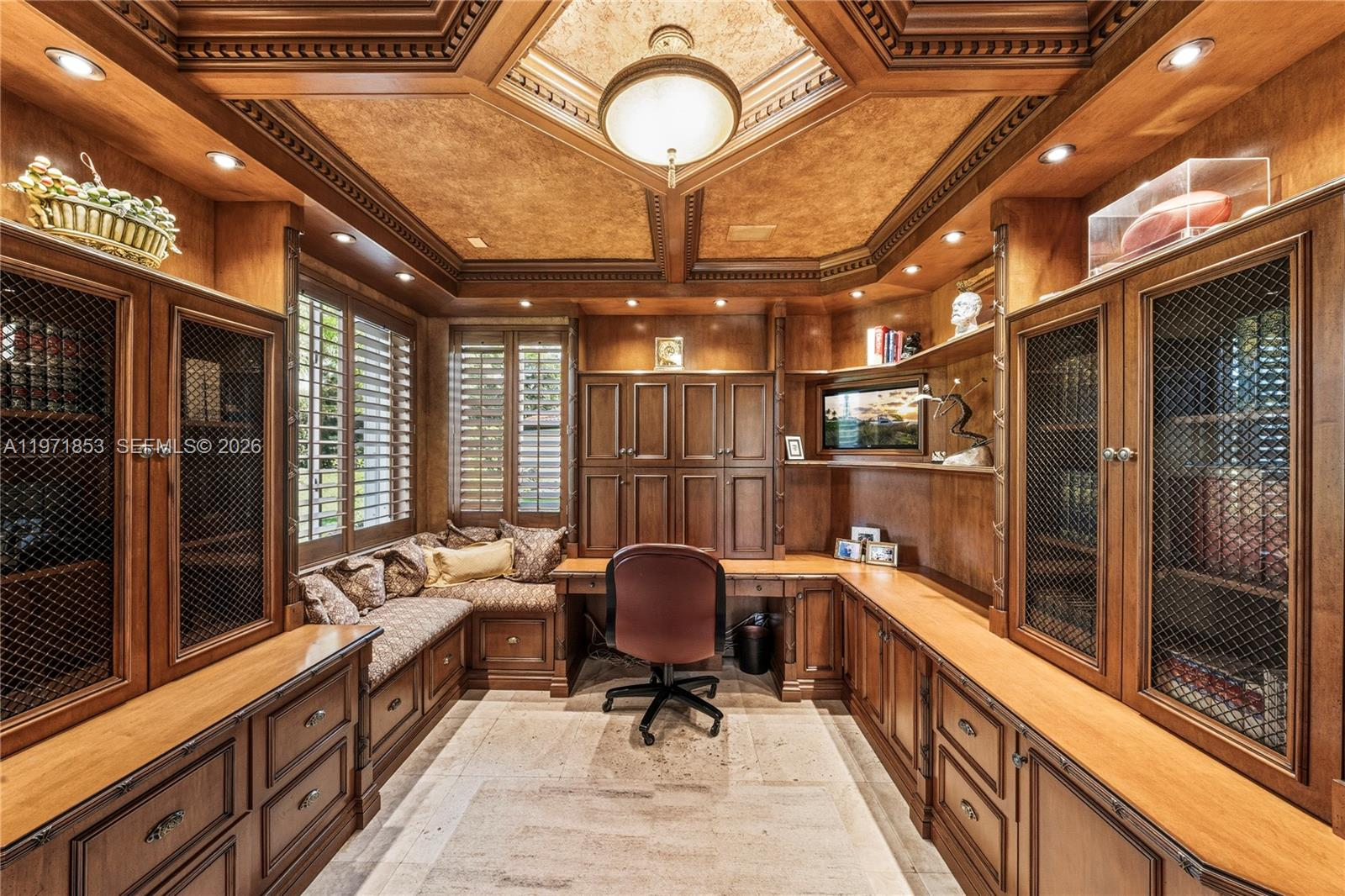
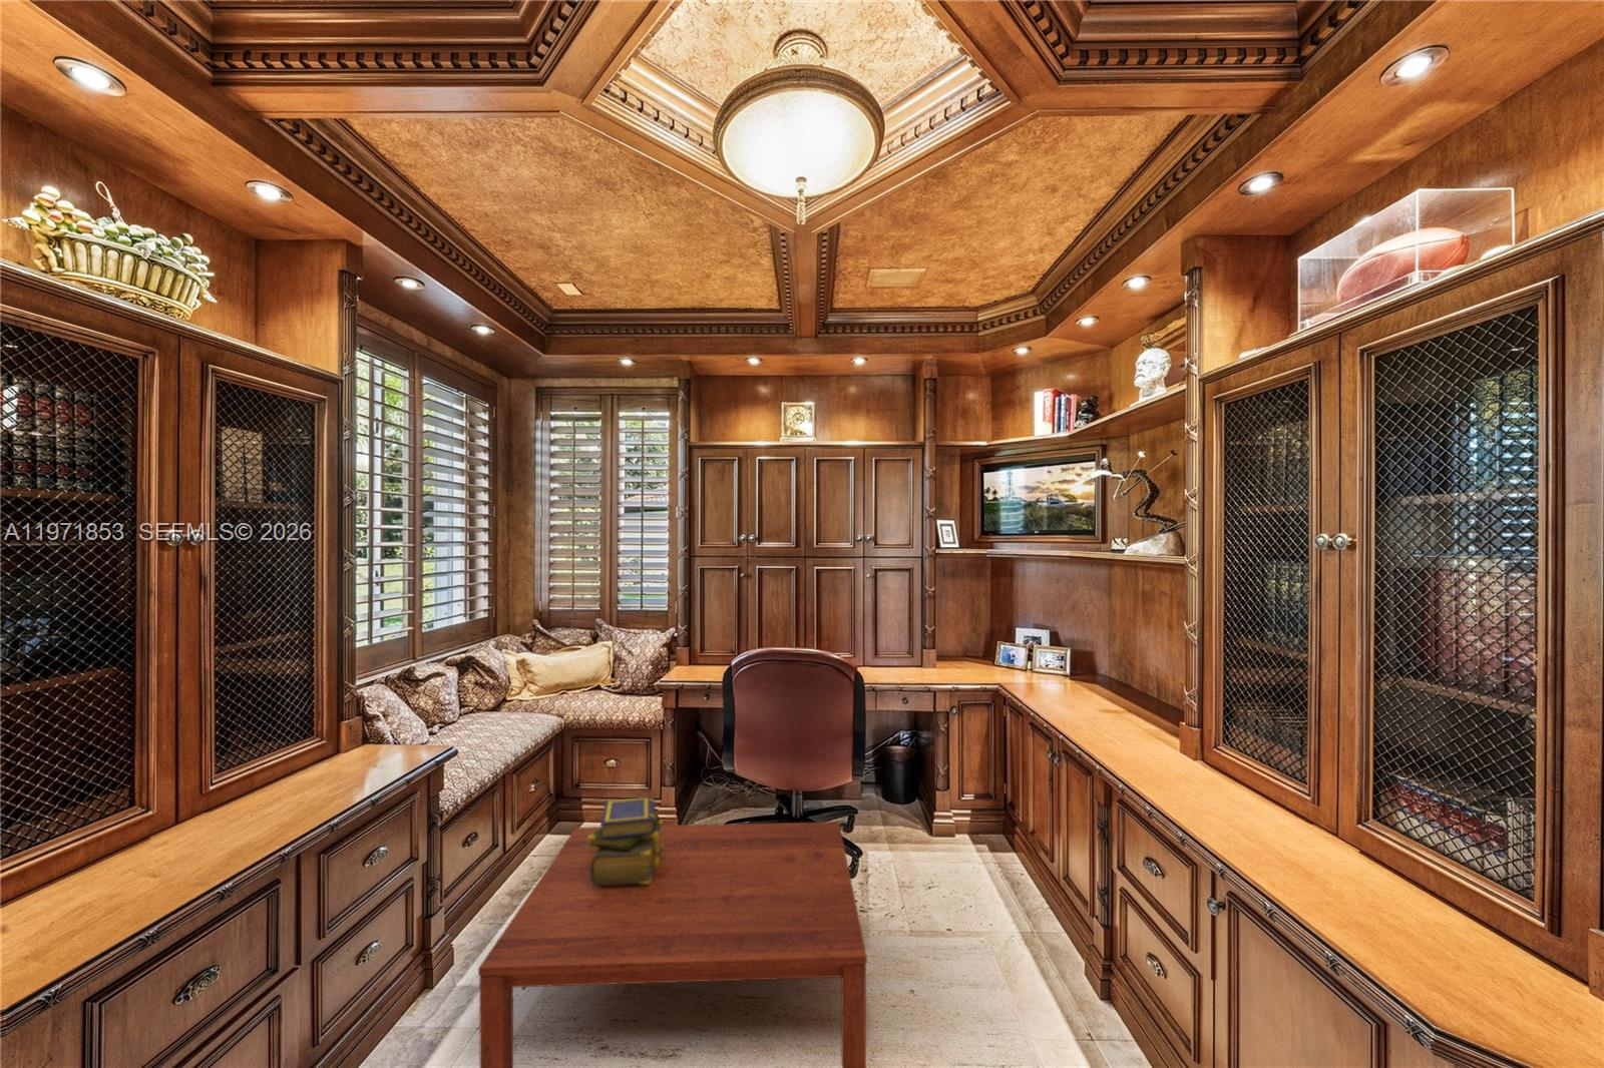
+ stack of books [588,796,663,886]
+ coffee table [477,820,868,1068]
